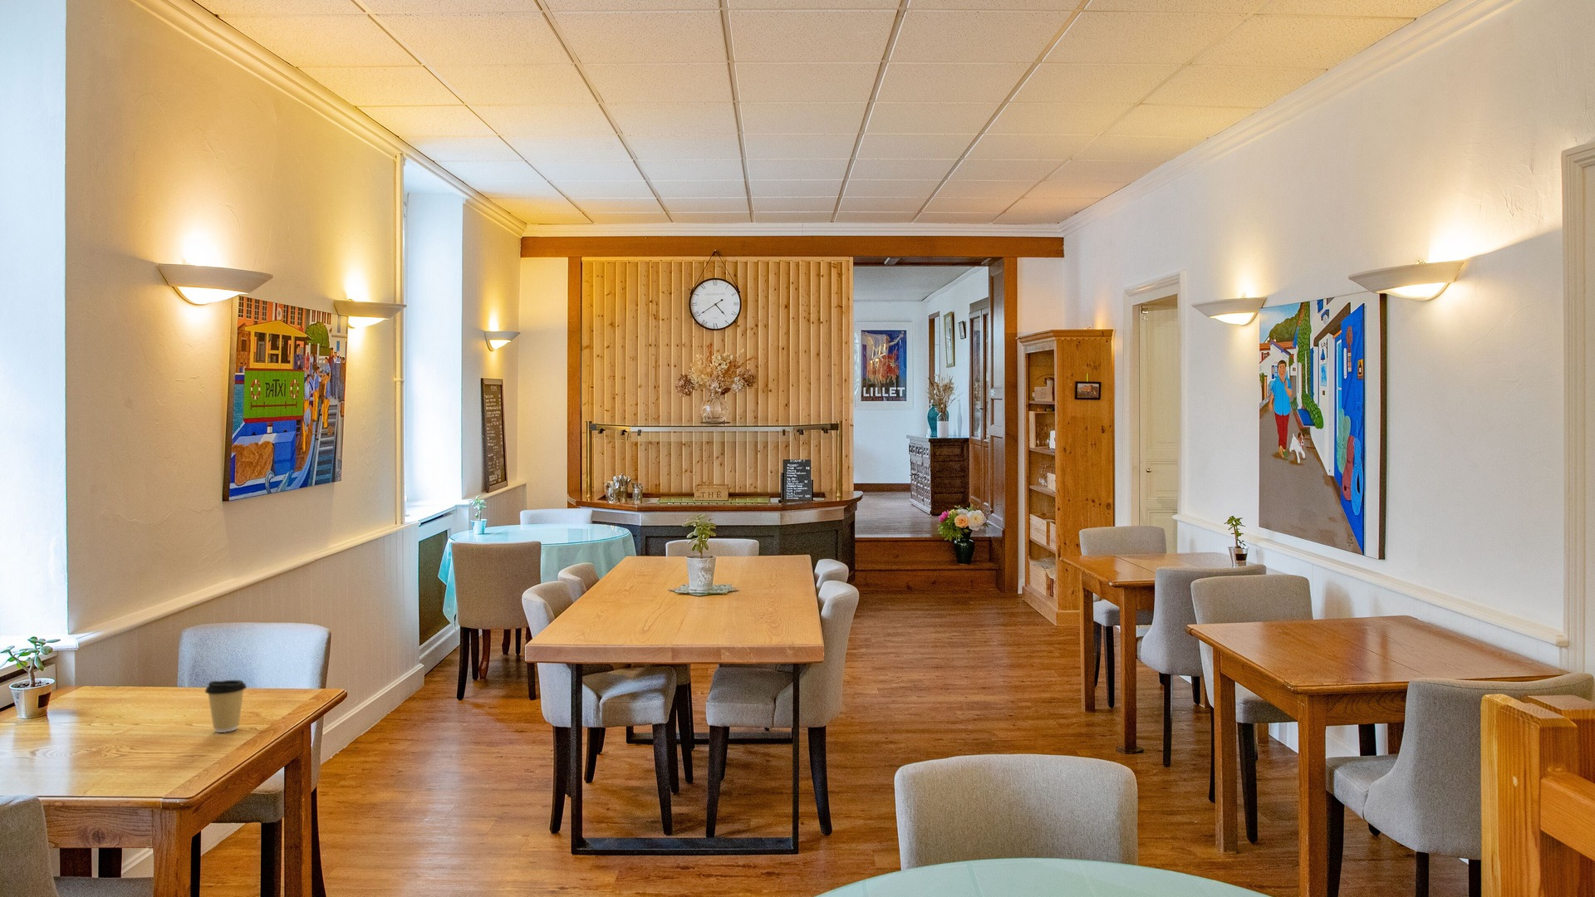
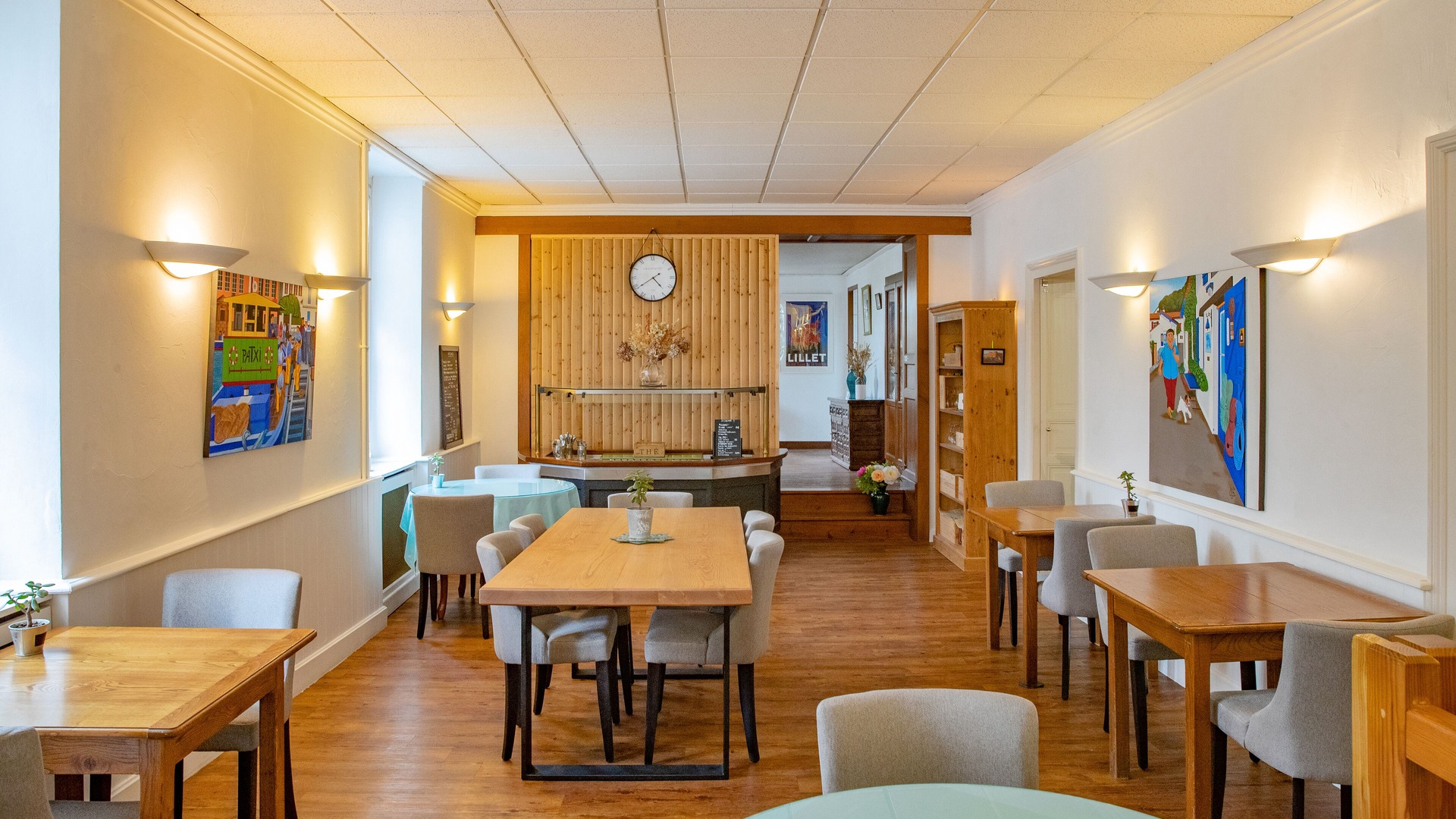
- coffee cup [205,679,248,734]
